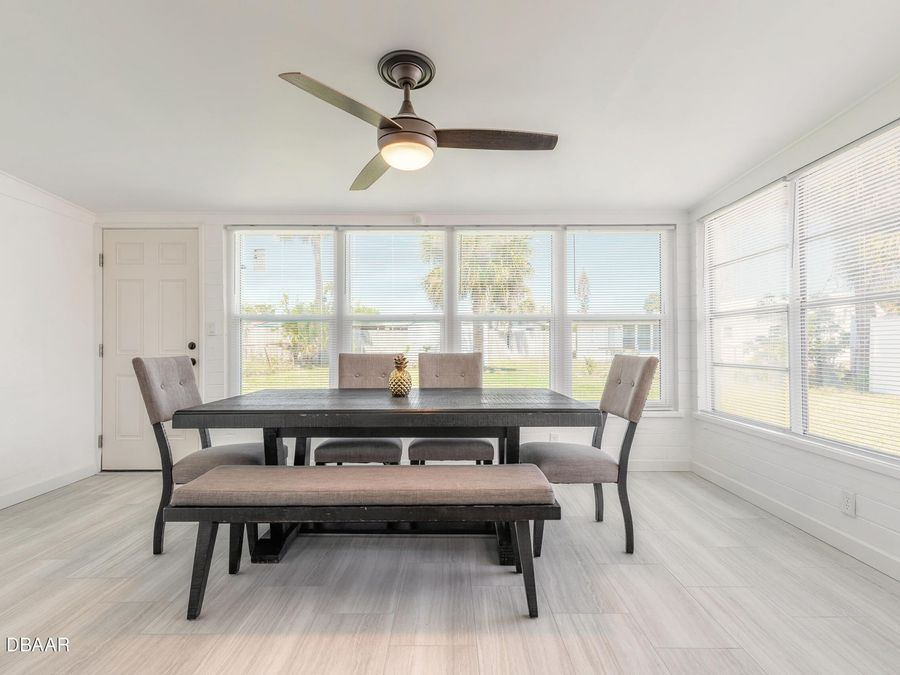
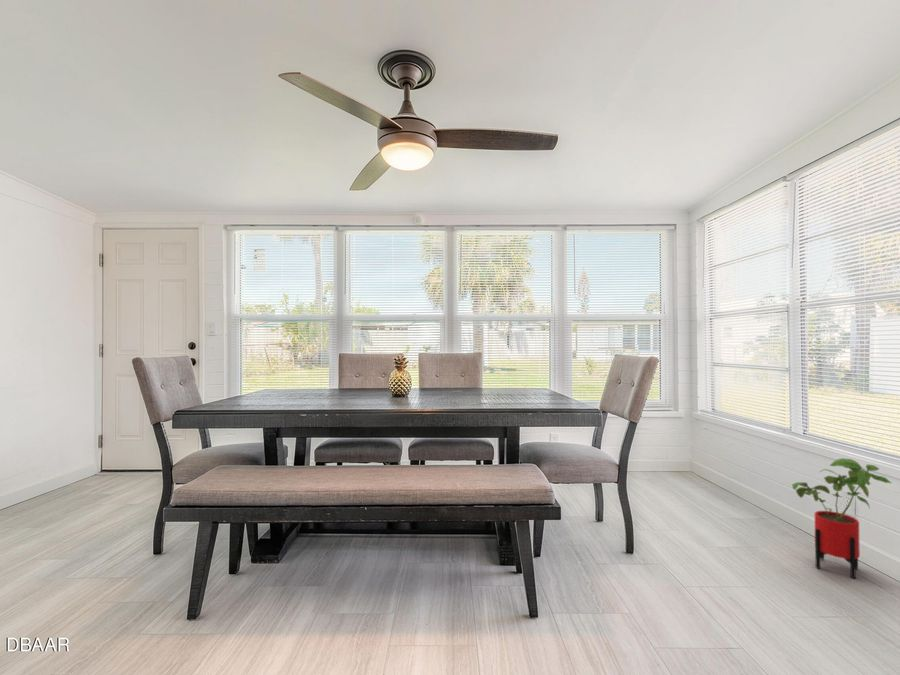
+ house plant [791,457,892,580]
